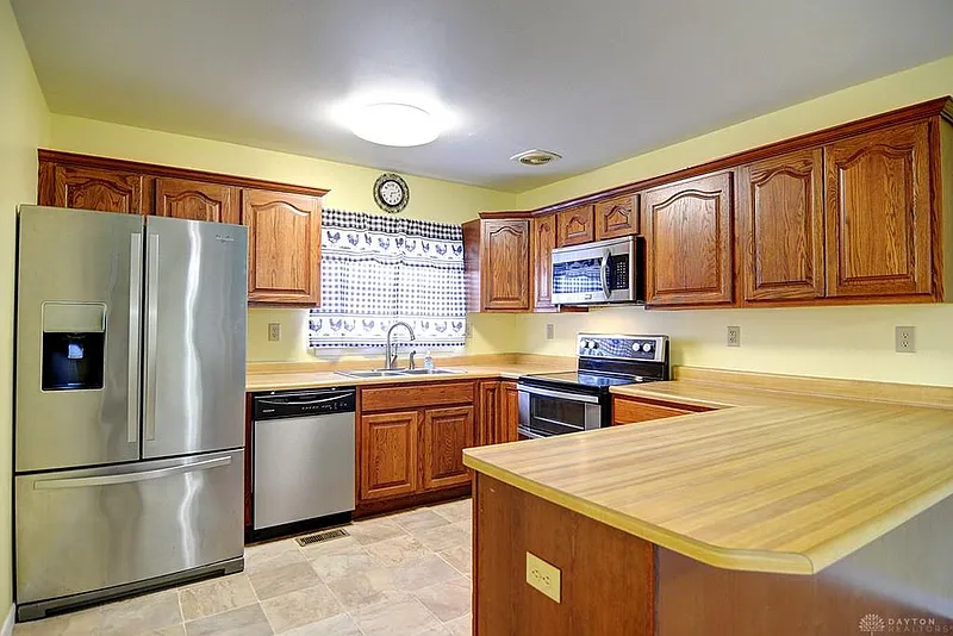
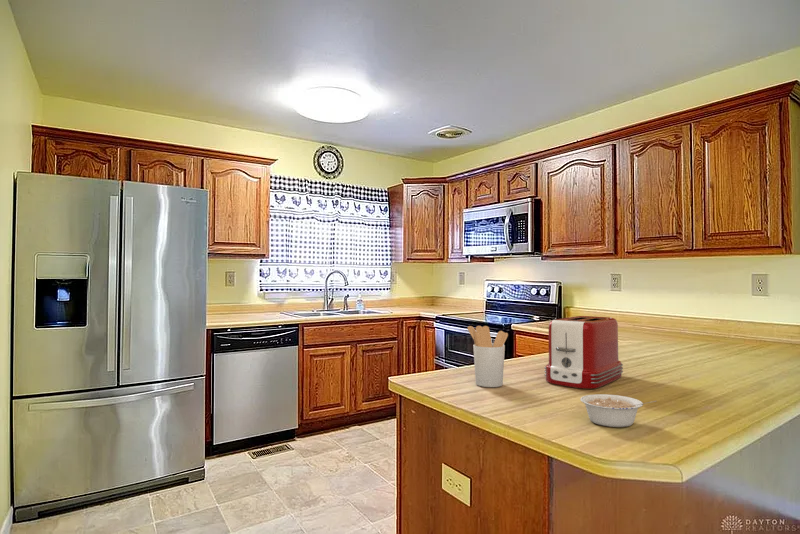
+ utensil holder [467,325,509,388]
+ toaster [543,315,624,390]
+ legume [579,393,657,428]
